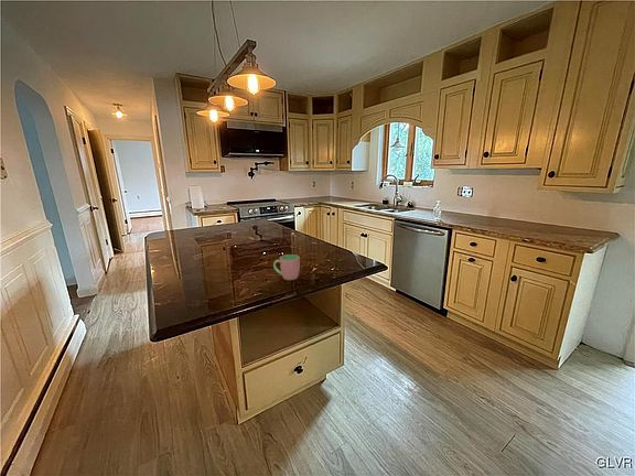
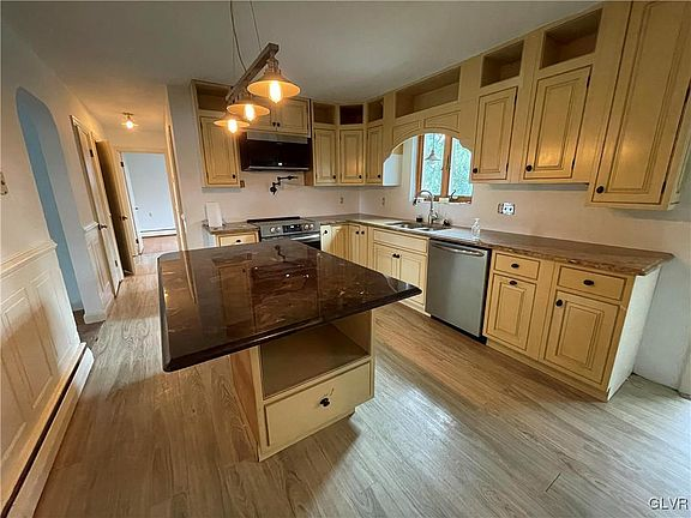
- cup [272,253,301,281]
